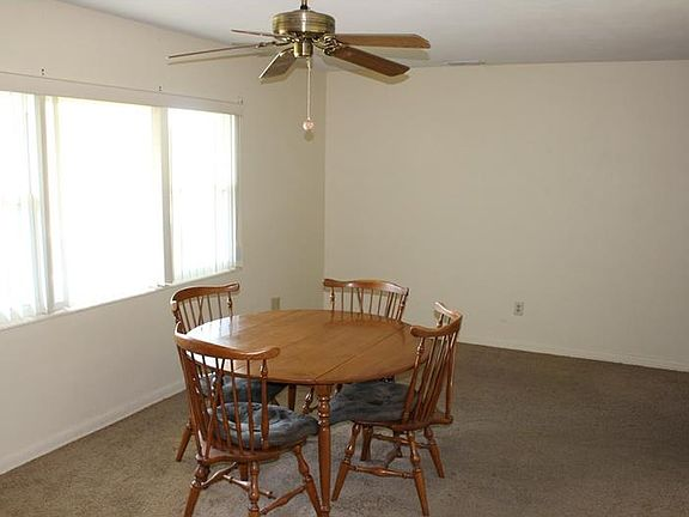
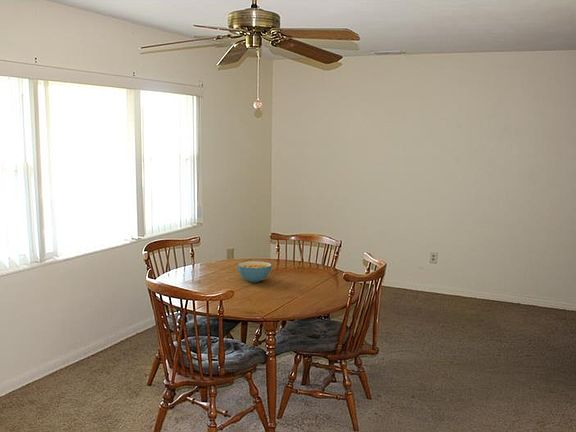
+ cereal bowl [236,260,273,283]
